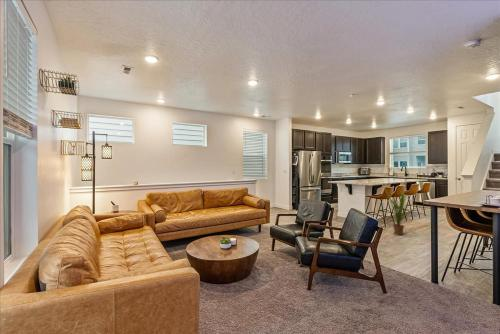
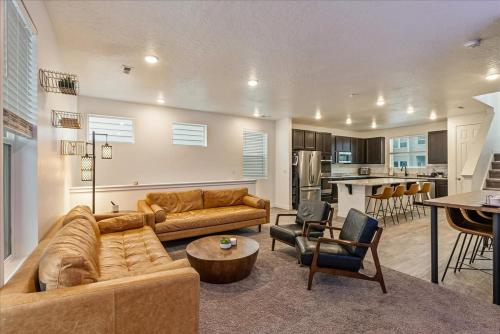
- house plant [383,187,416,236]
